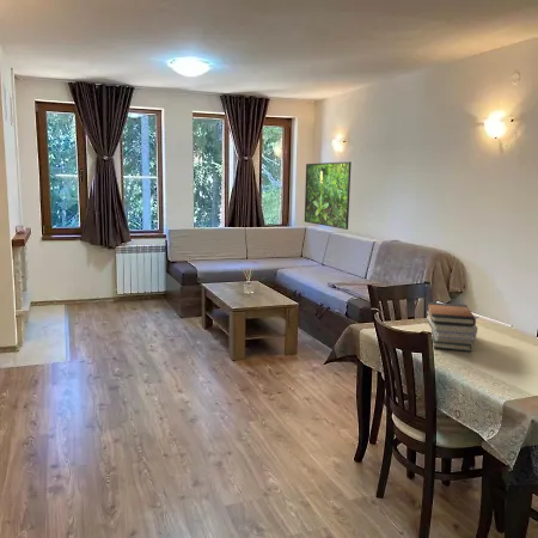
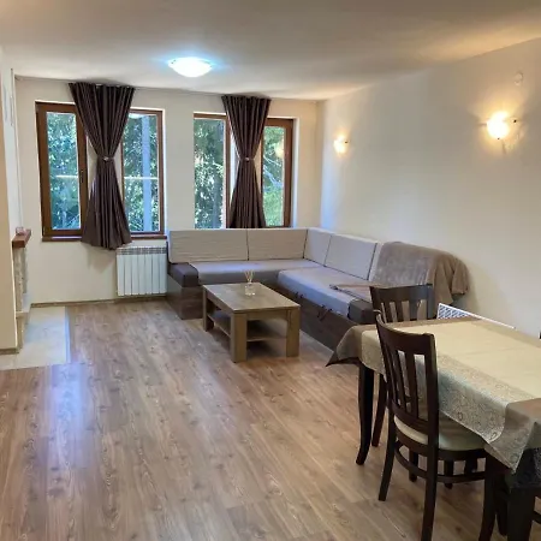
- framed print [304,160,353,231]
- book stack [426,301,478,353]
